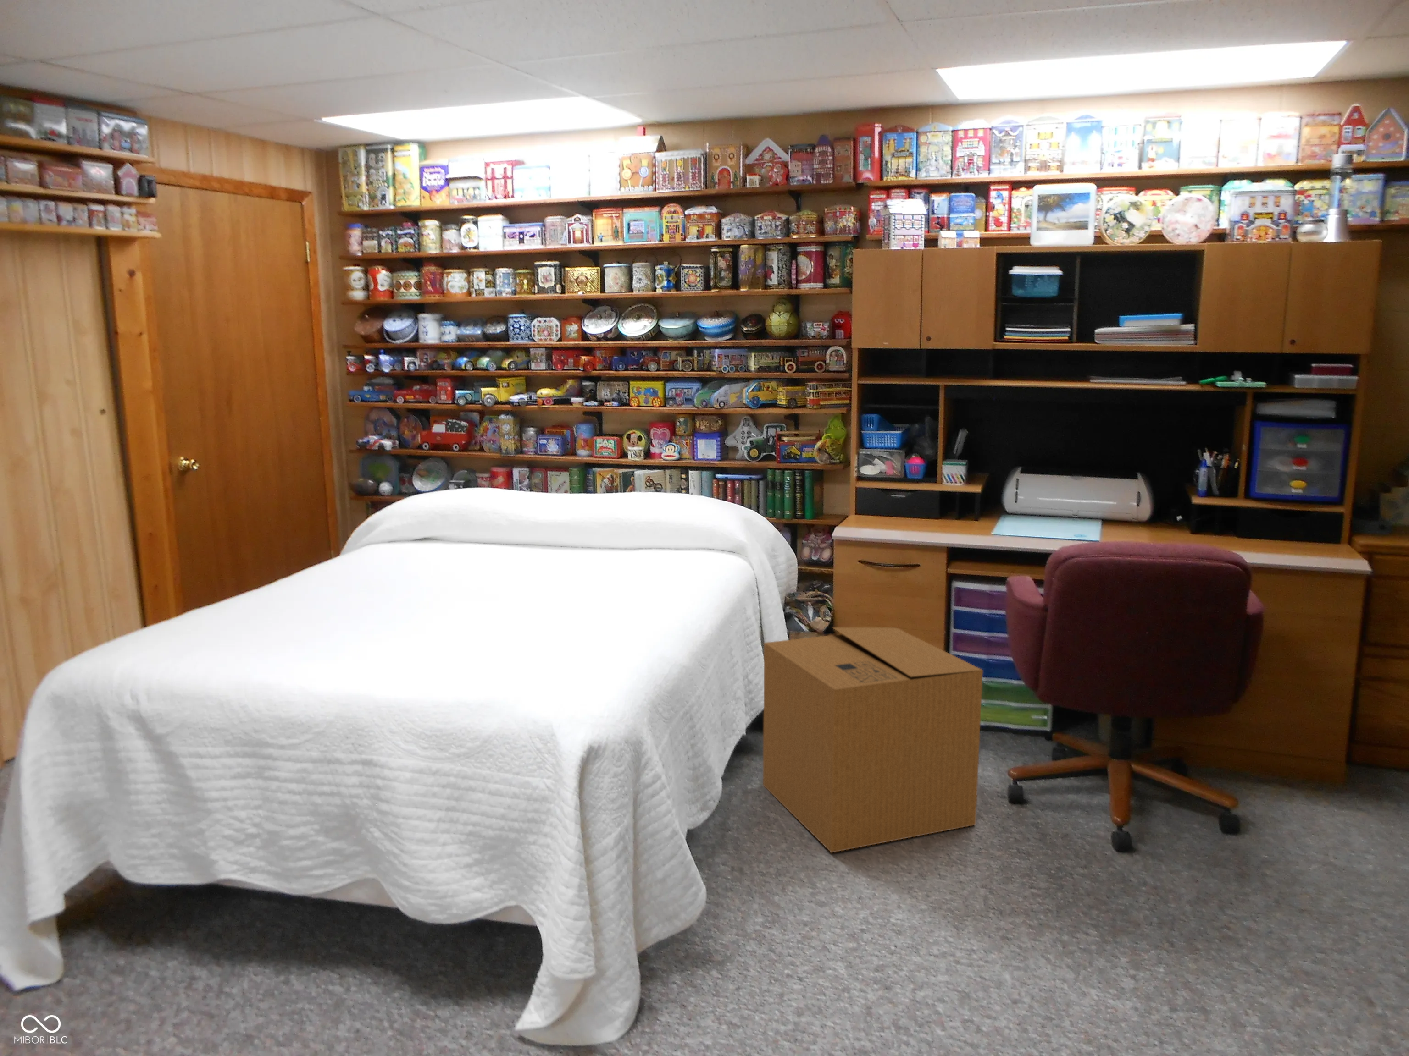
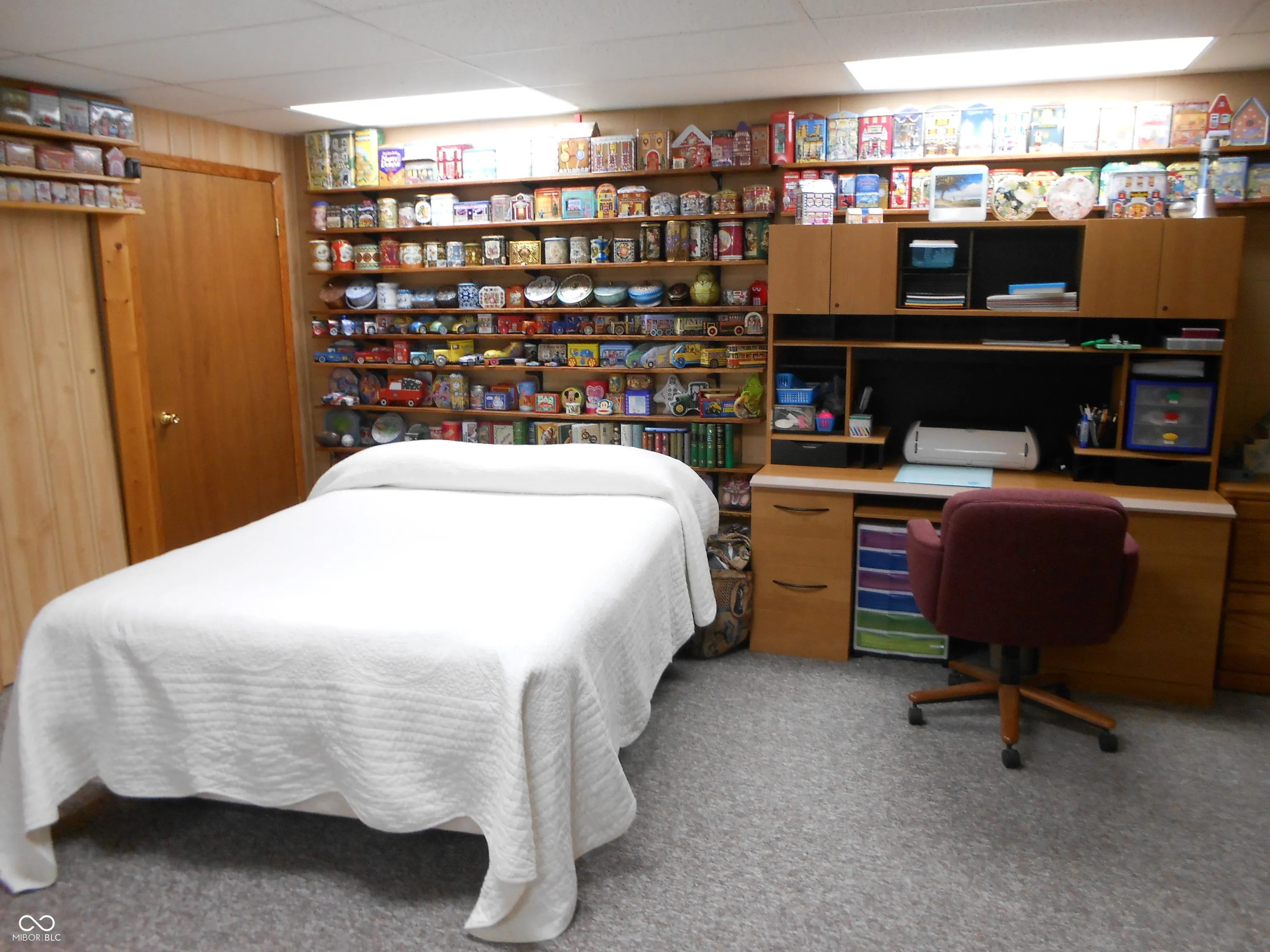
- box [763,627,983,853]
